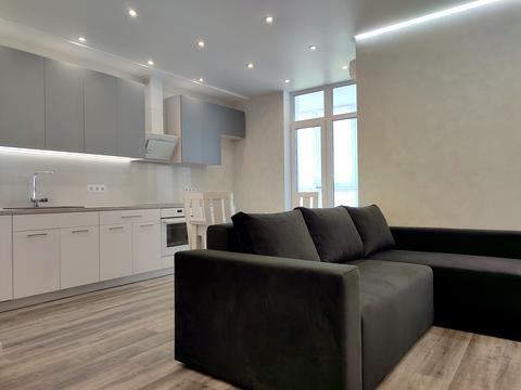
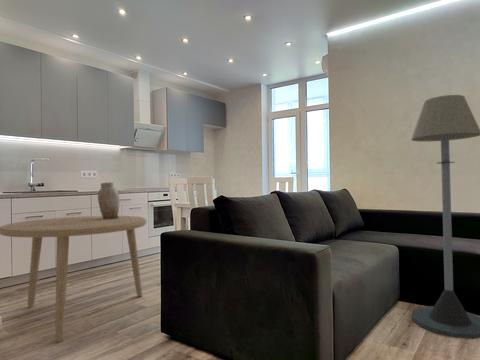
+ dining table [0,215,147,343]
+ floor lamp [410,94,480,340]
+ vase [97,181,120,218]
